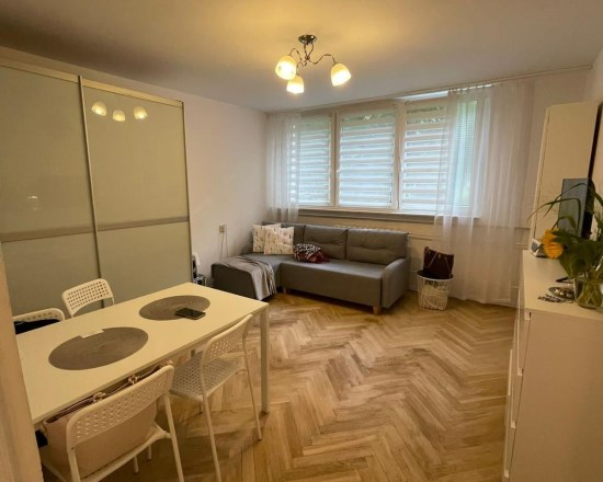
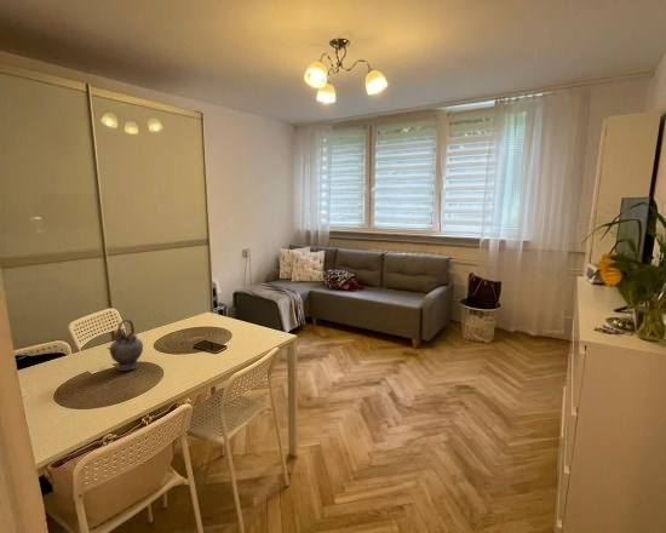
+ teapot [105,319,144,372]
